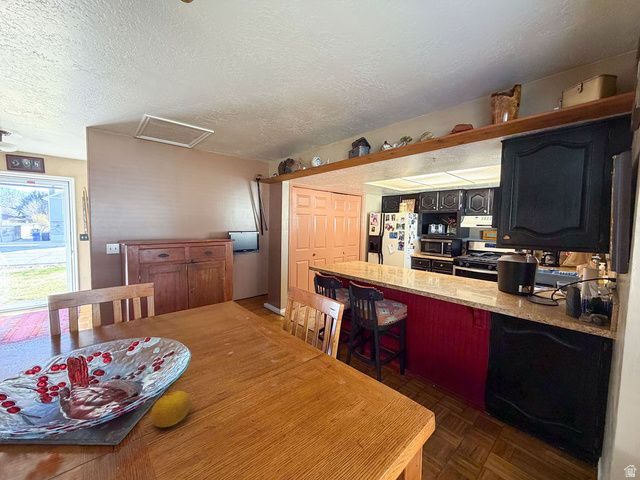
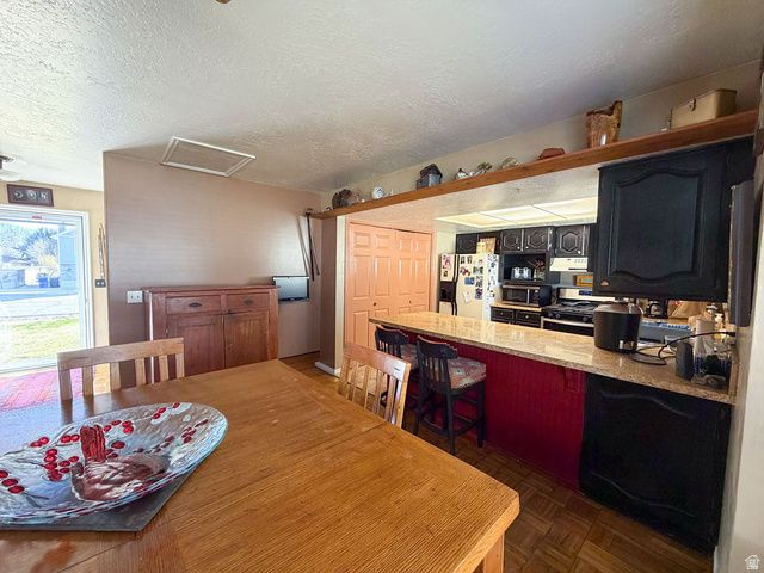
- fruit [150,390,192,428]
